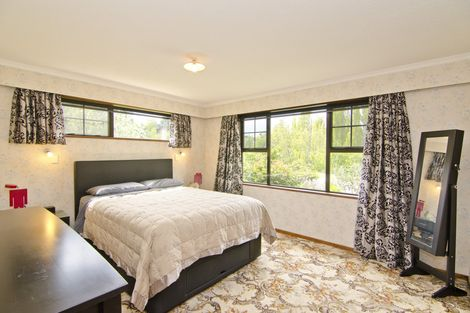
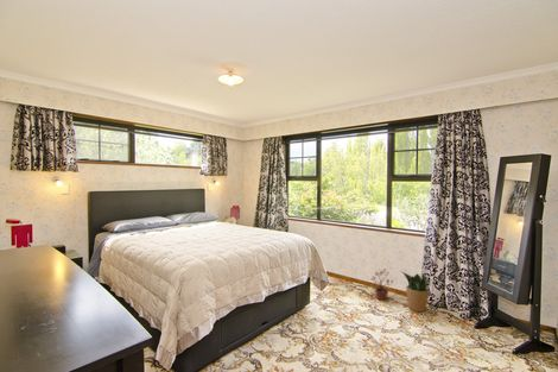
+ potted plant [369,269,394,301]
+ potted plant [399,270,433,313]
